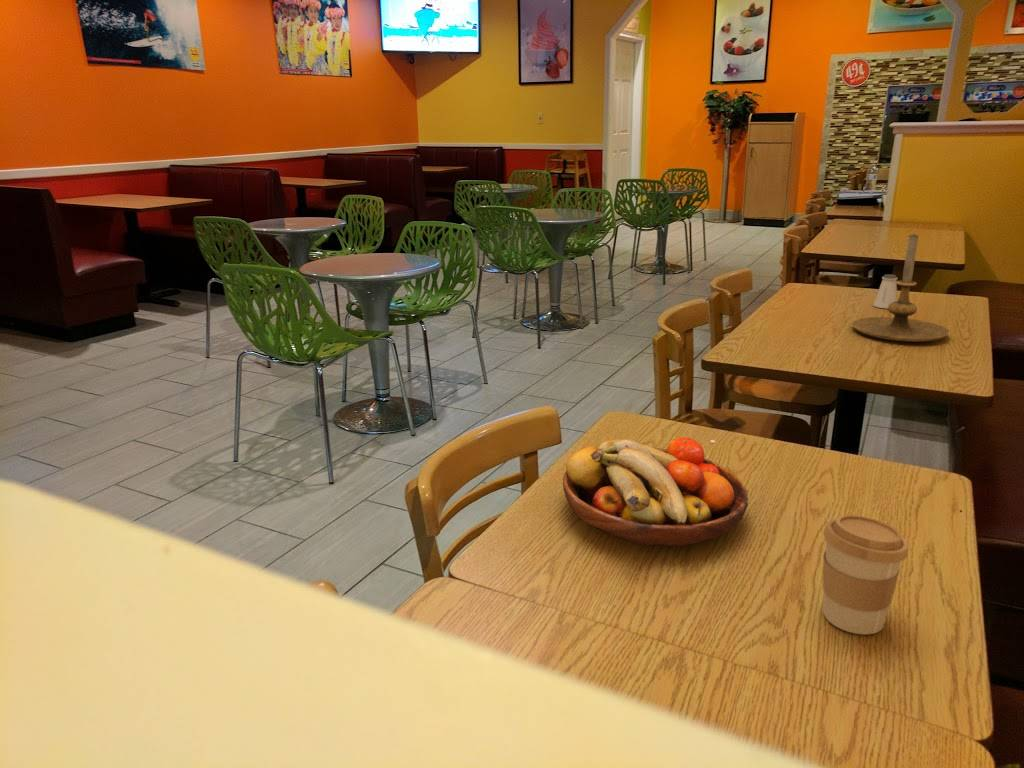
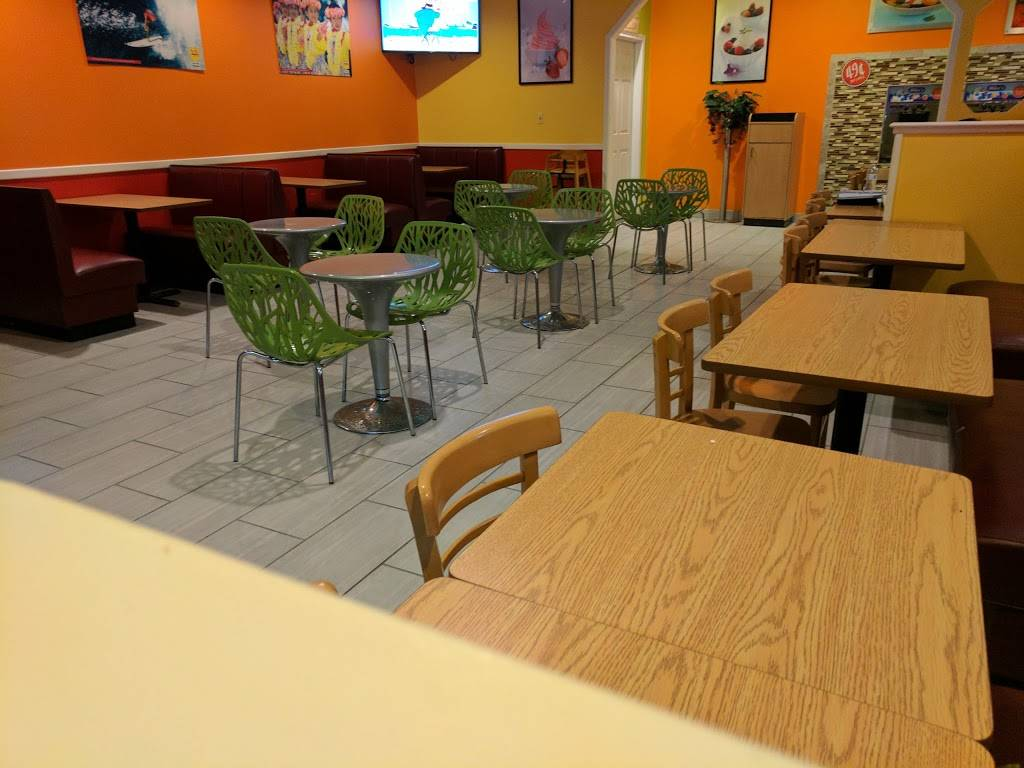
- candle holder [851,232,951,343]
- coffee cup [822,514,909,635]
- saltshaker [872,273,898,310]
- fruit bowl [562,436,749,547]
